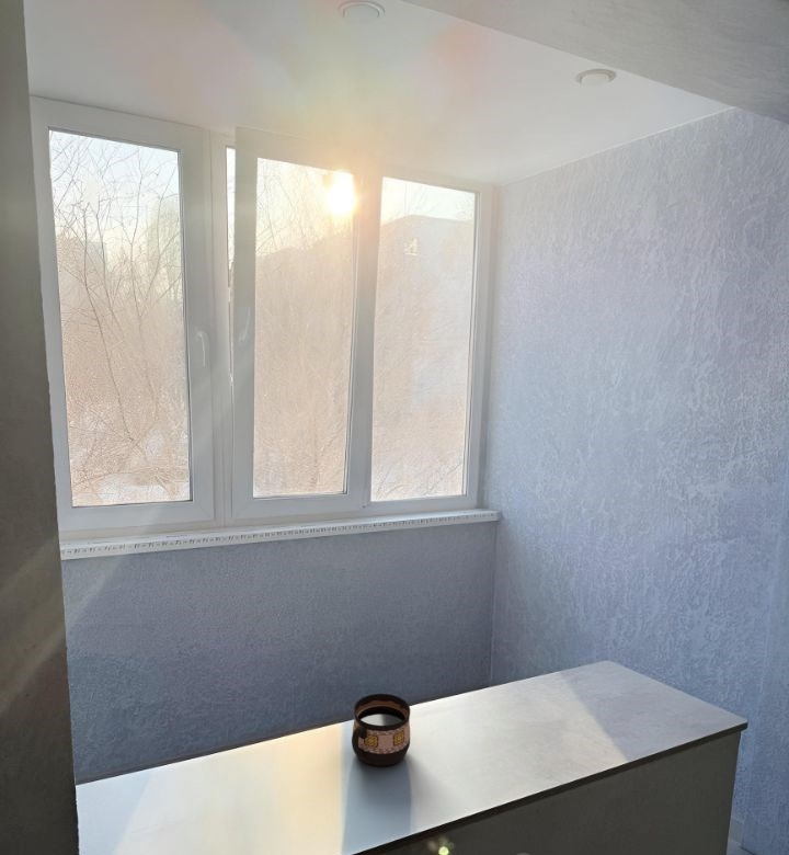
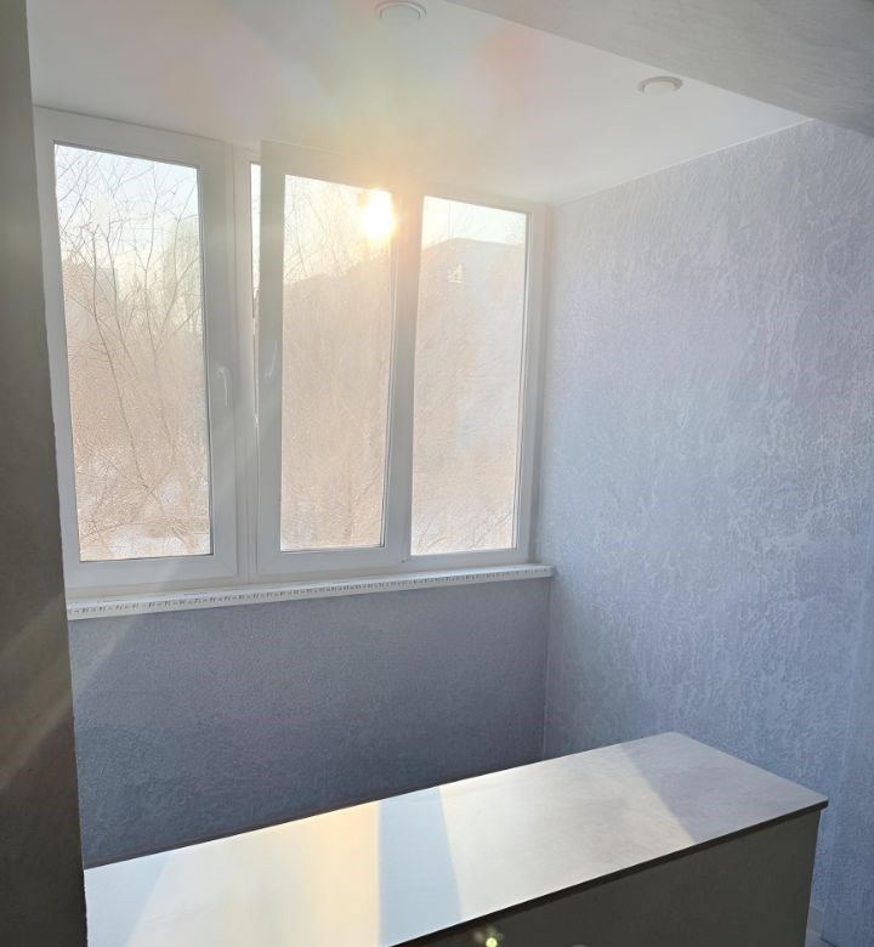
- cup [351,693,411,767]
